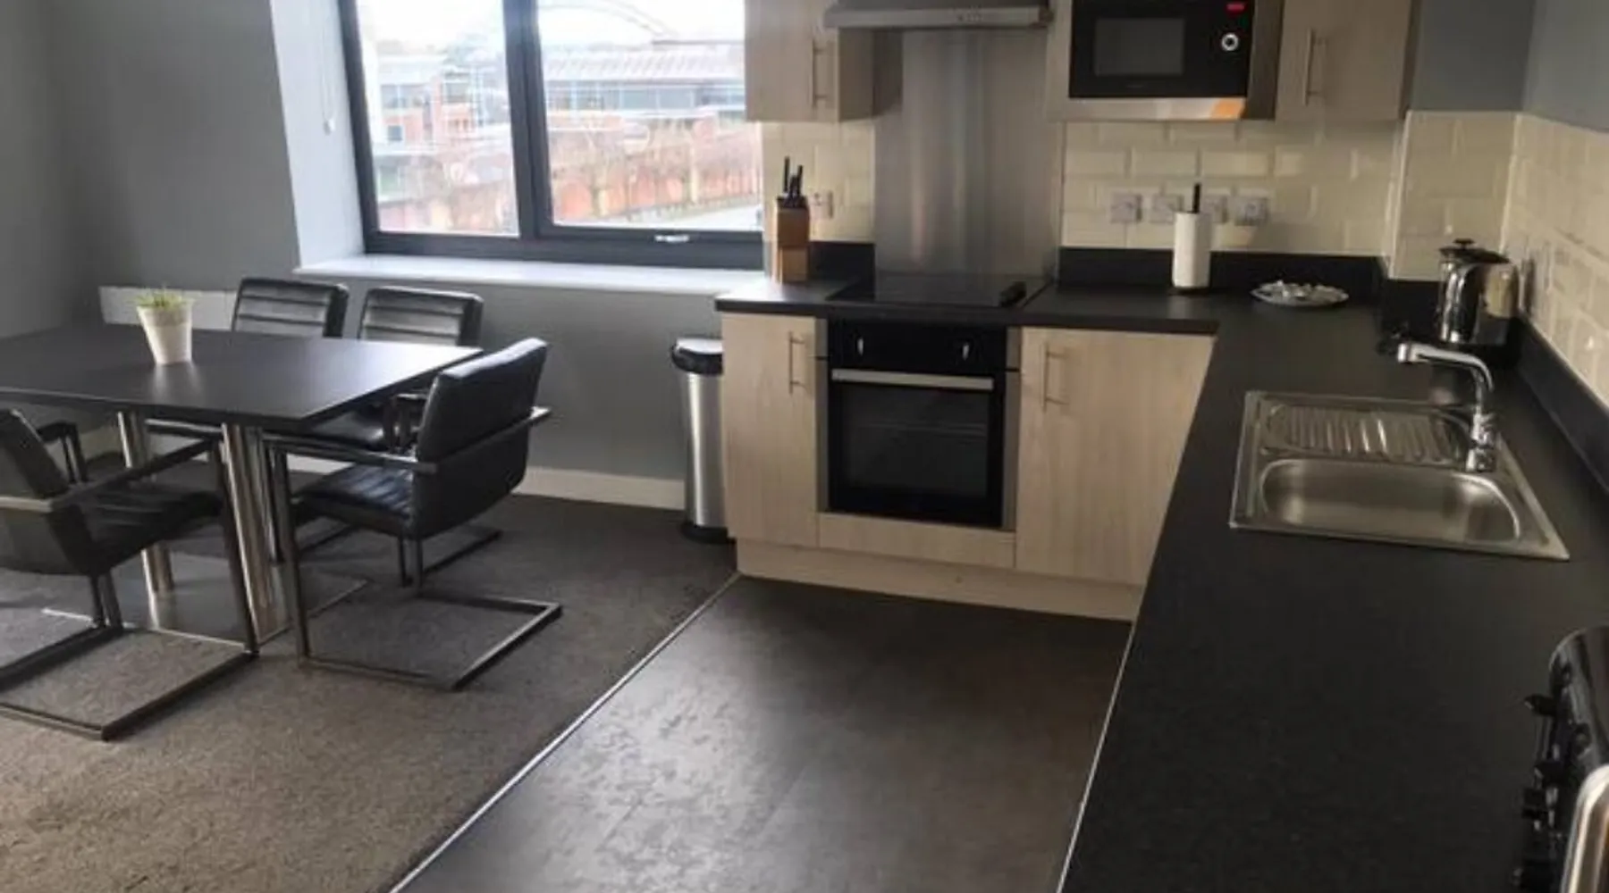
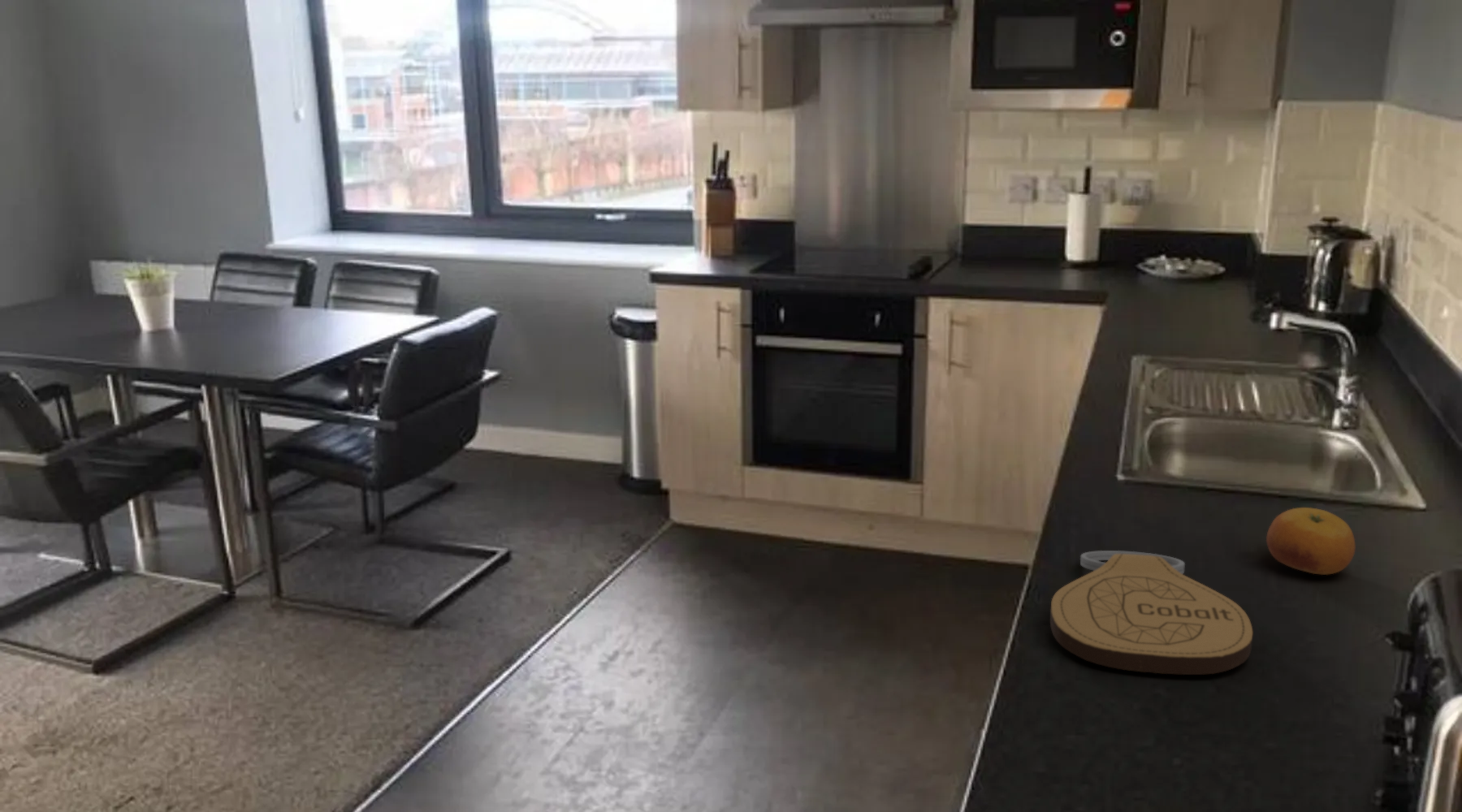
+ fruit [1265,507,1356,576]
+ key chain [1049,550,1253,676]
